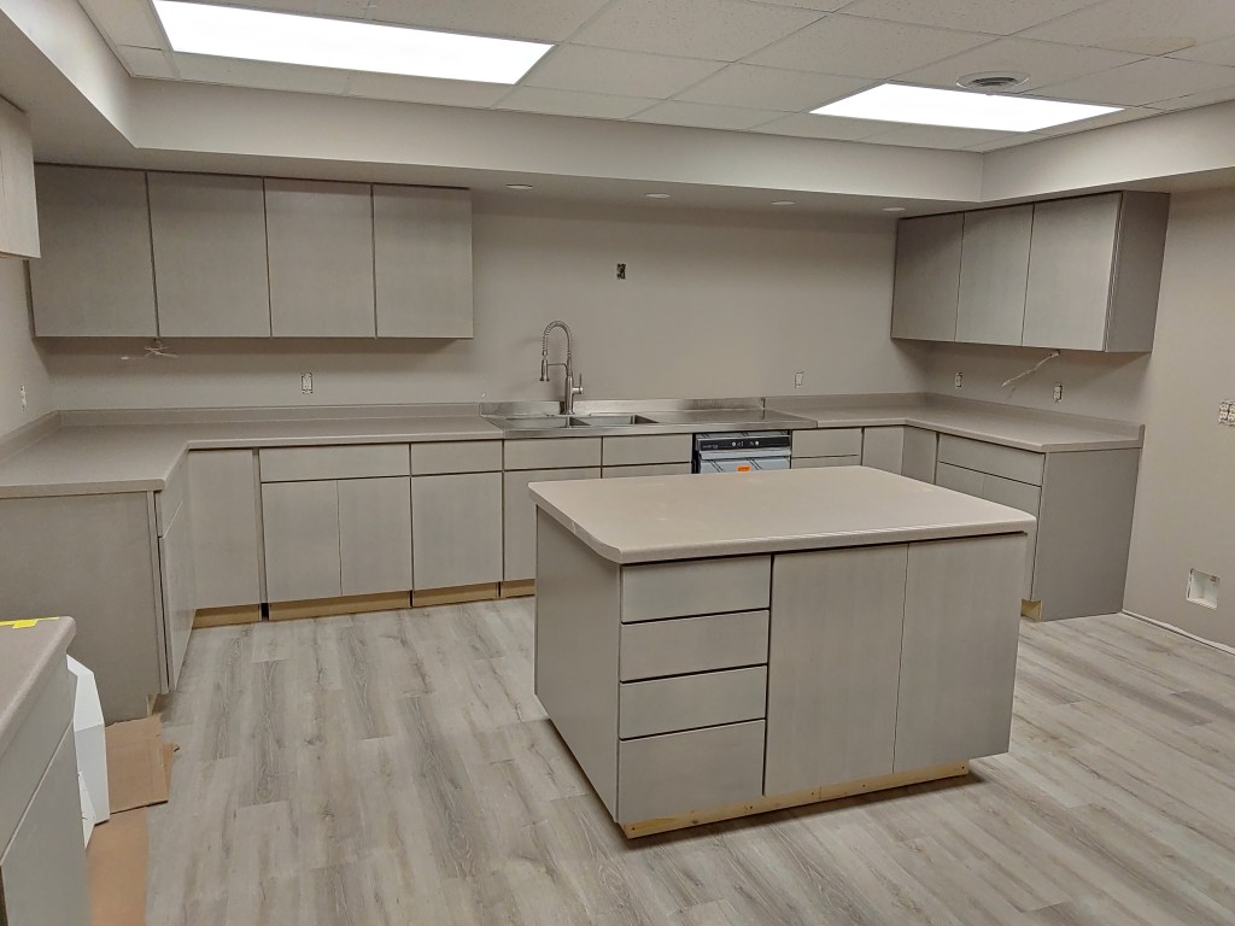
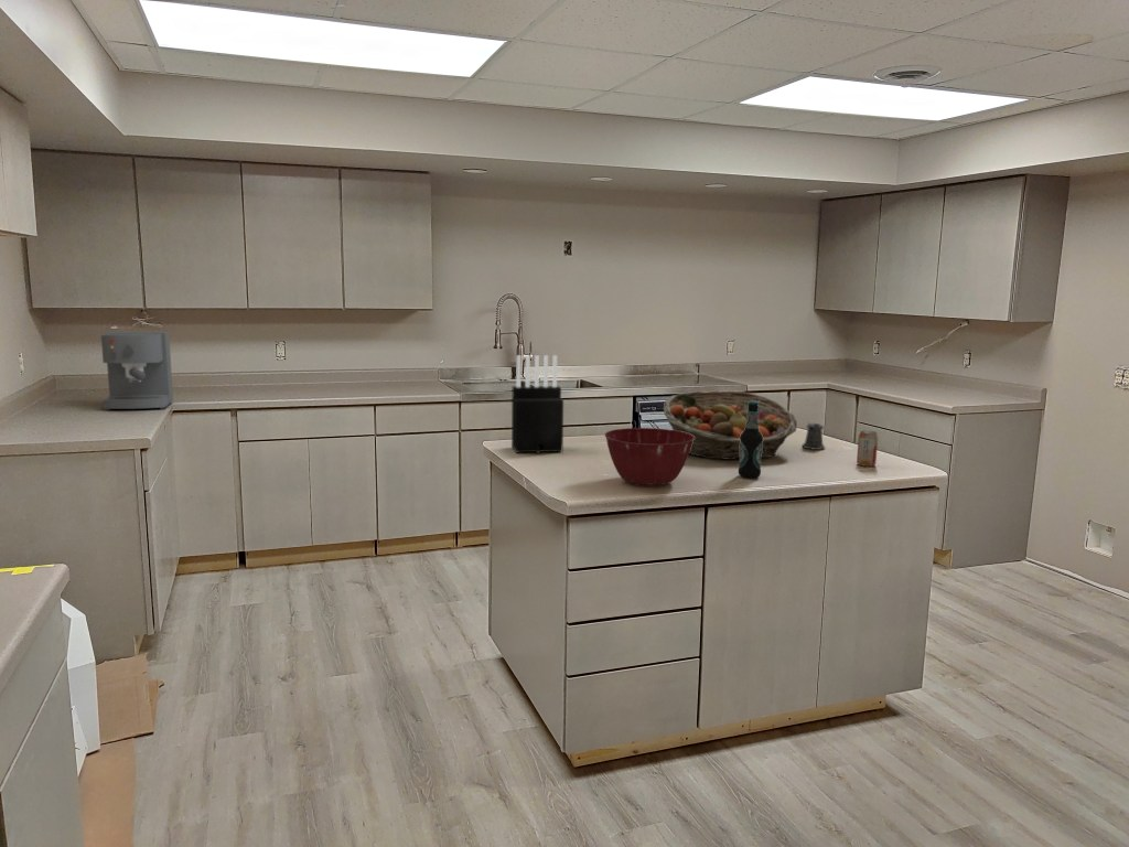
+ pepper shaker [802,421,826,451]
+ knife block [510,354,564,454]
+ bottle [738,401,763,480]
+ coffee maker [100,330,174,411]
+ mixing bowl [604,427,695,487]
+ beverage can [856,429,879,468]
+ fruit basket [663,390,798,460]
